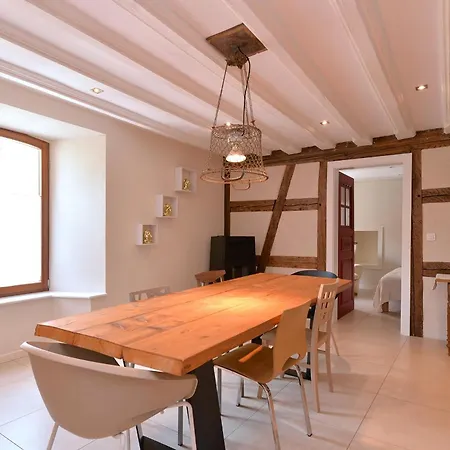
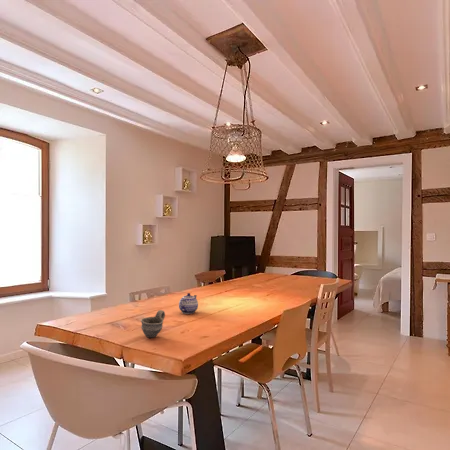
+ cup [140,309,166,339]
+ teapot [178,292,199,315]
